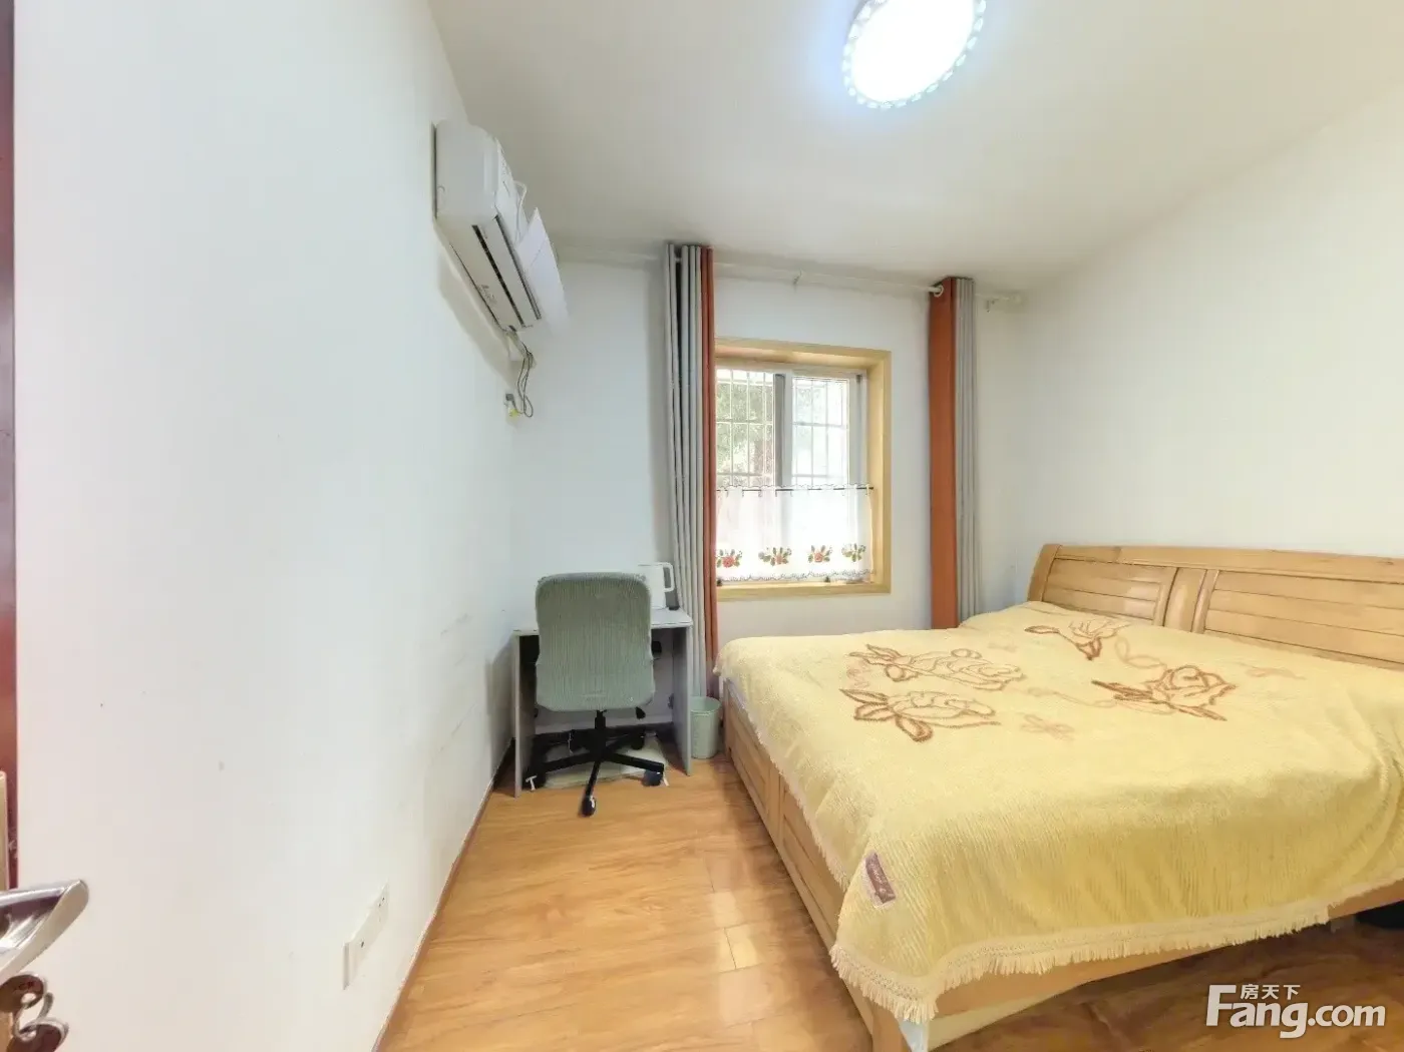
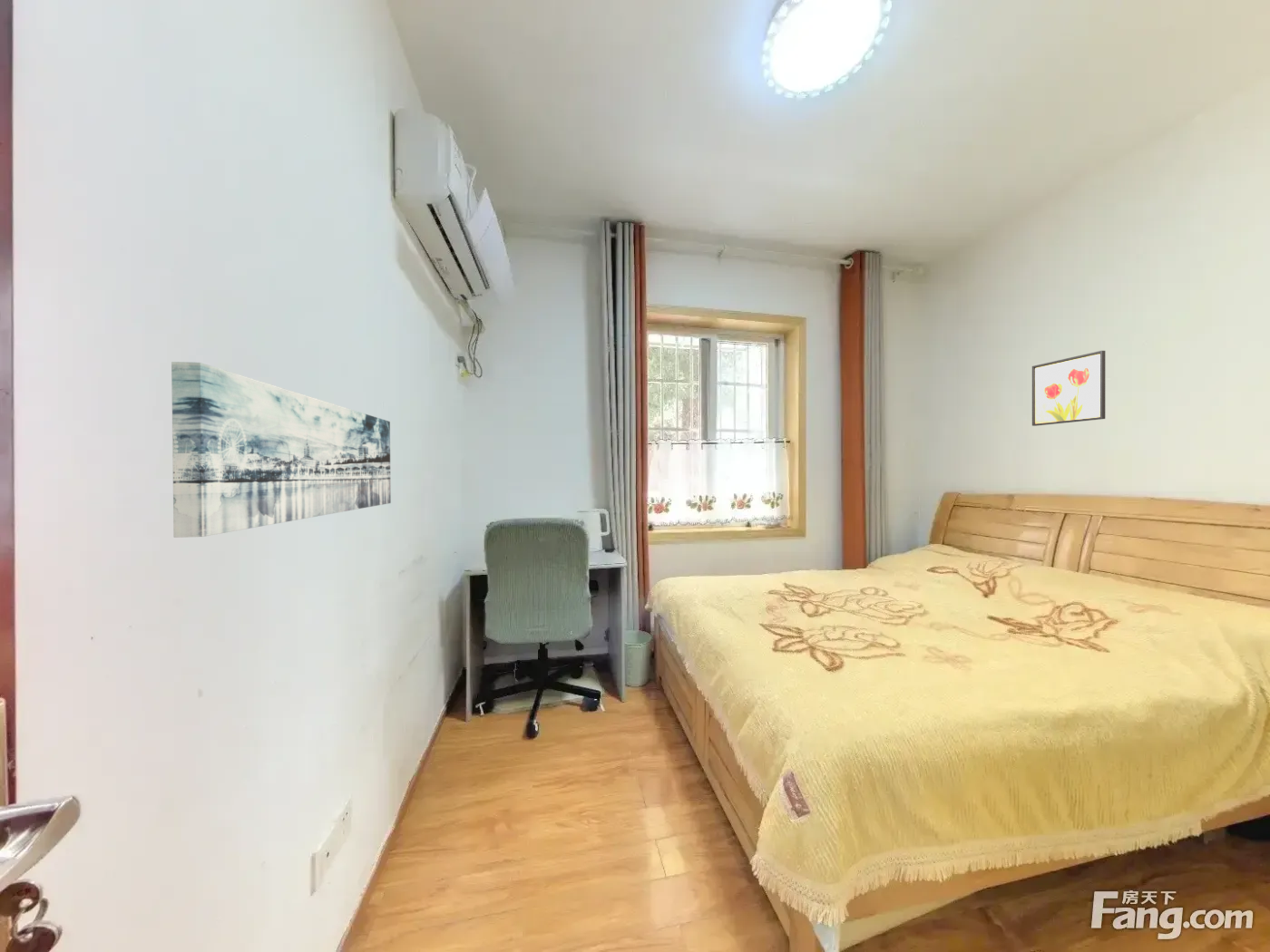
+ wall art [1031,350,1106,427]
+ wall art [171,361,392,539]
